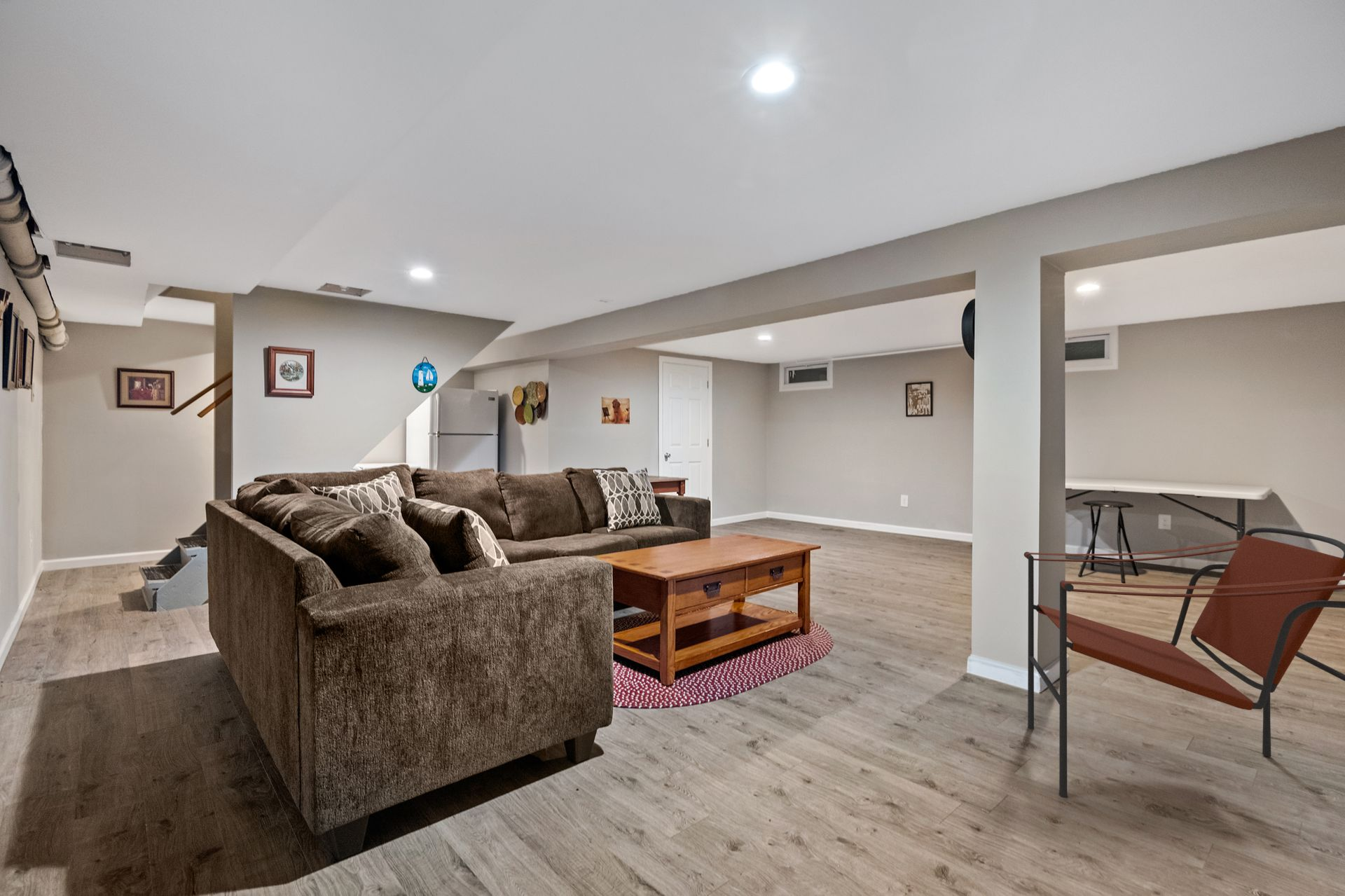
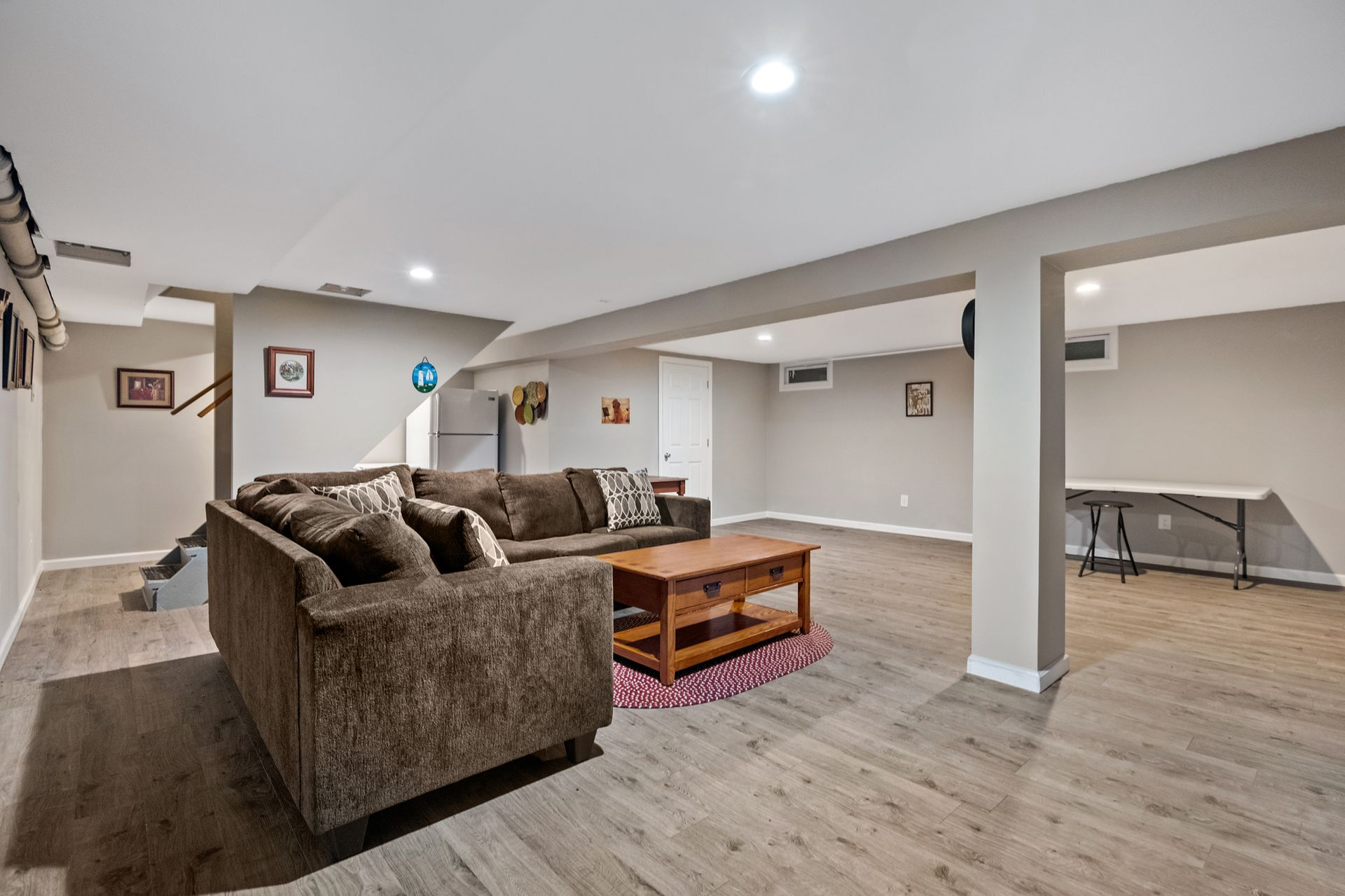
- armchair [1023,527,1345,799]
